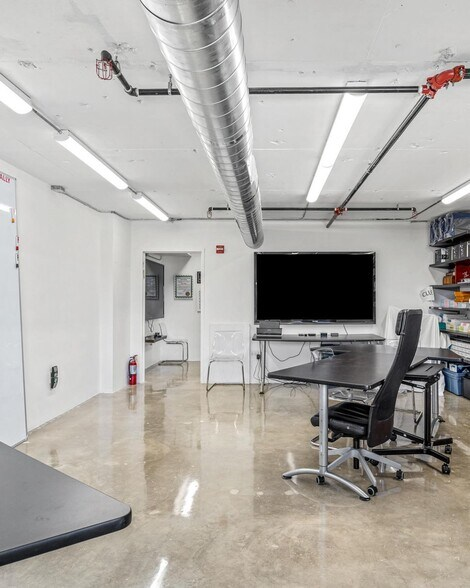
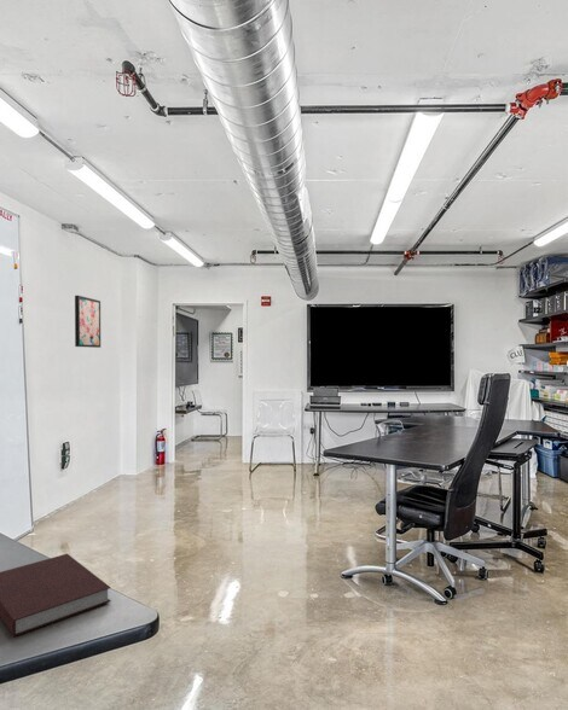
+ wall art [74,295,102,349]
+ notebook [0,553,112,638]
